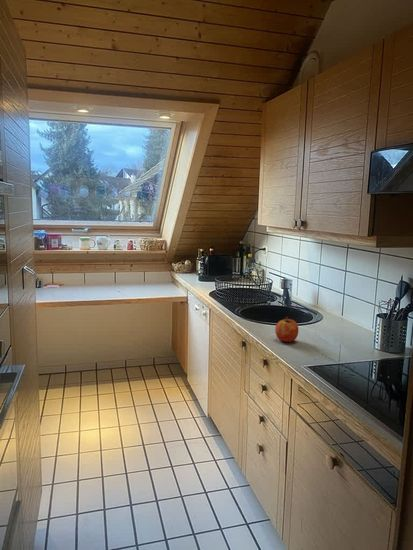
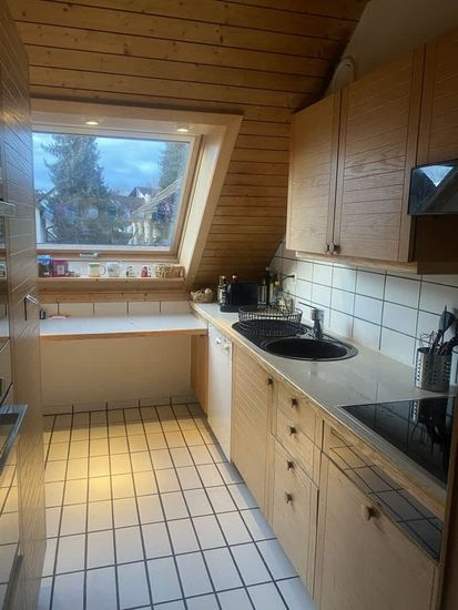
- fruit [274,316,300,343]
